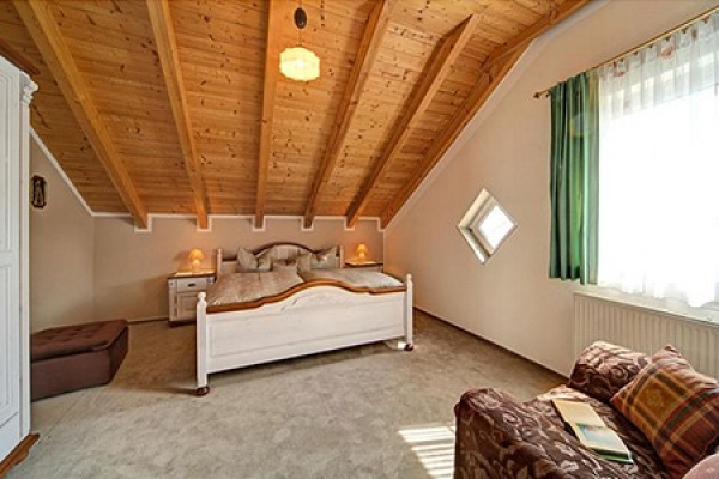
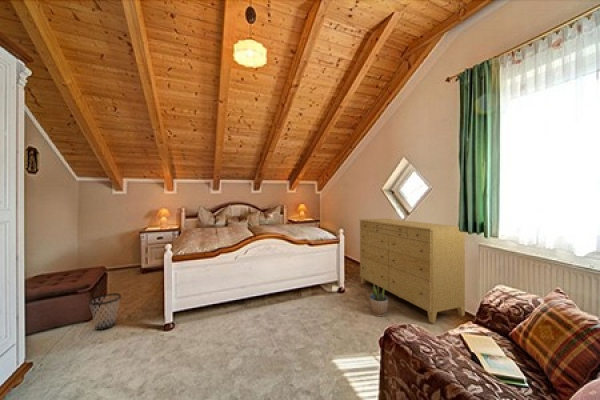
+ dresser [358,218,466,324]
+ wastebasket [88,292,122,331]
+ potted plant [368,282,389,317]
